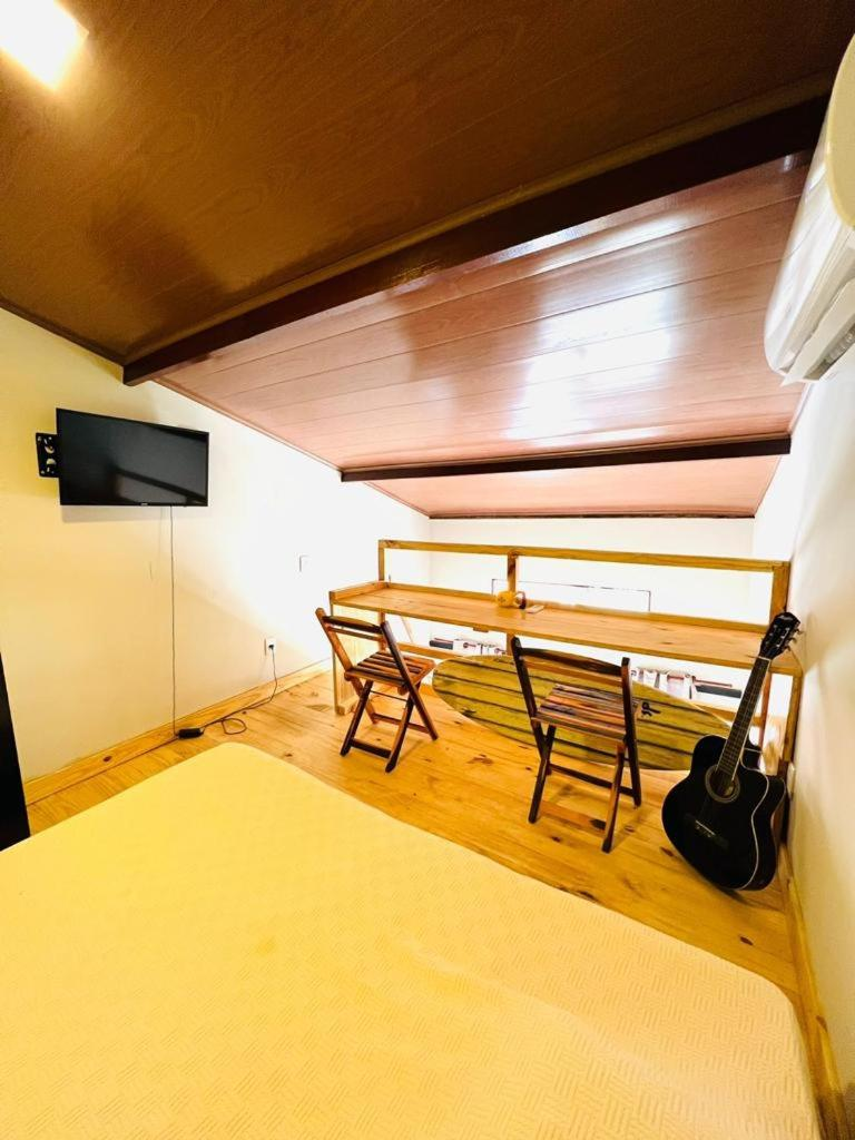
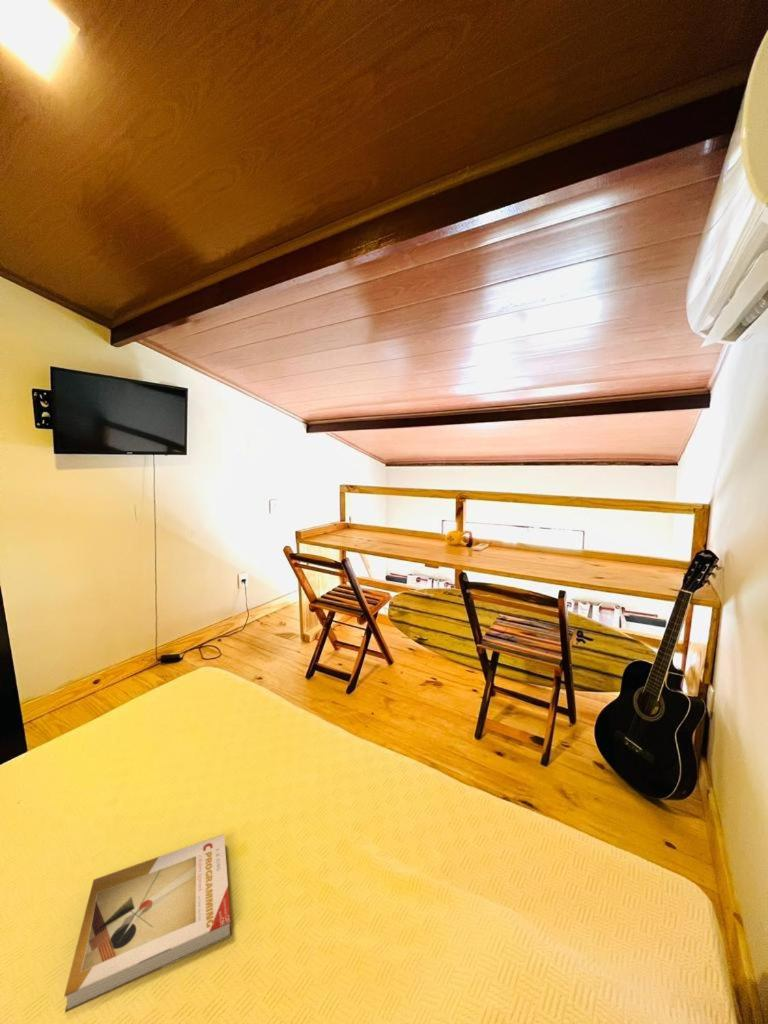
+ book [63,833,232,1013]
